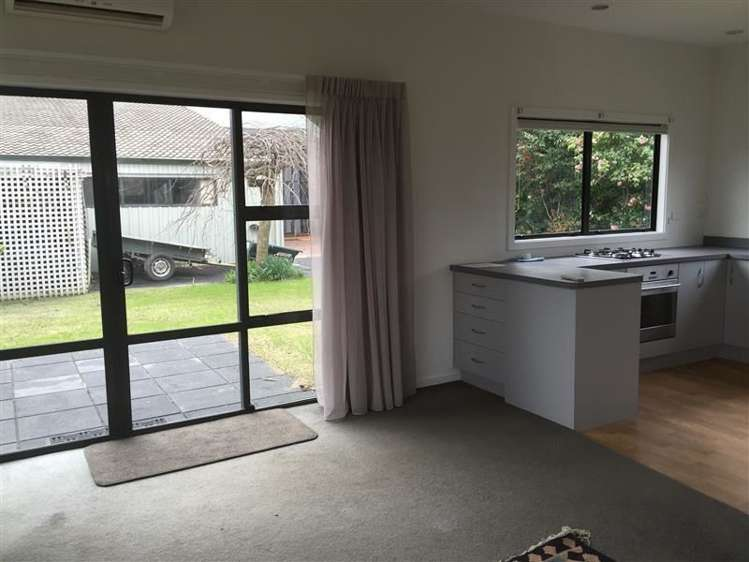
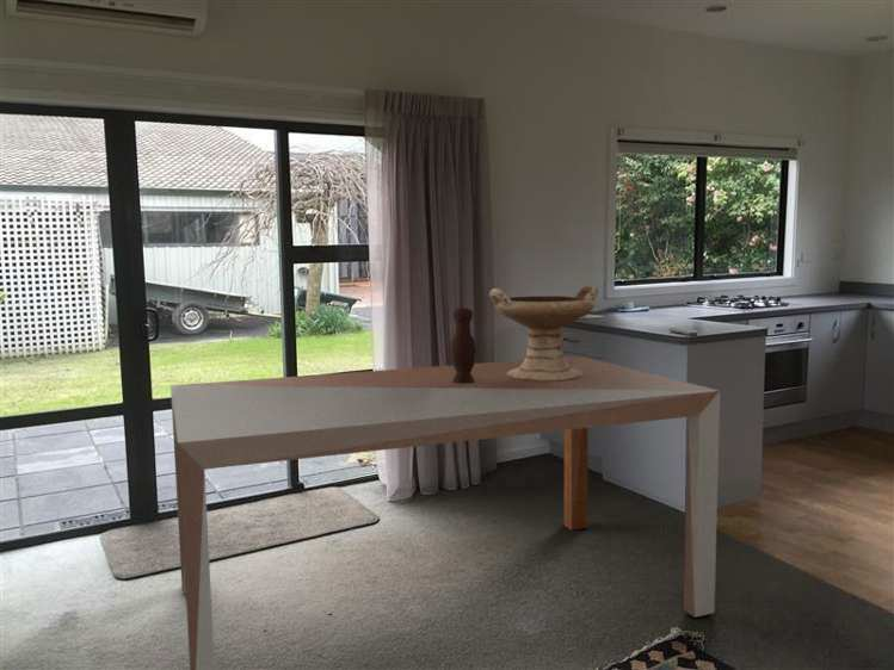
+ vase [449,308,477,384]
+ table [169,355,721,670]
+ decorative bowl [488,284,599,381]
